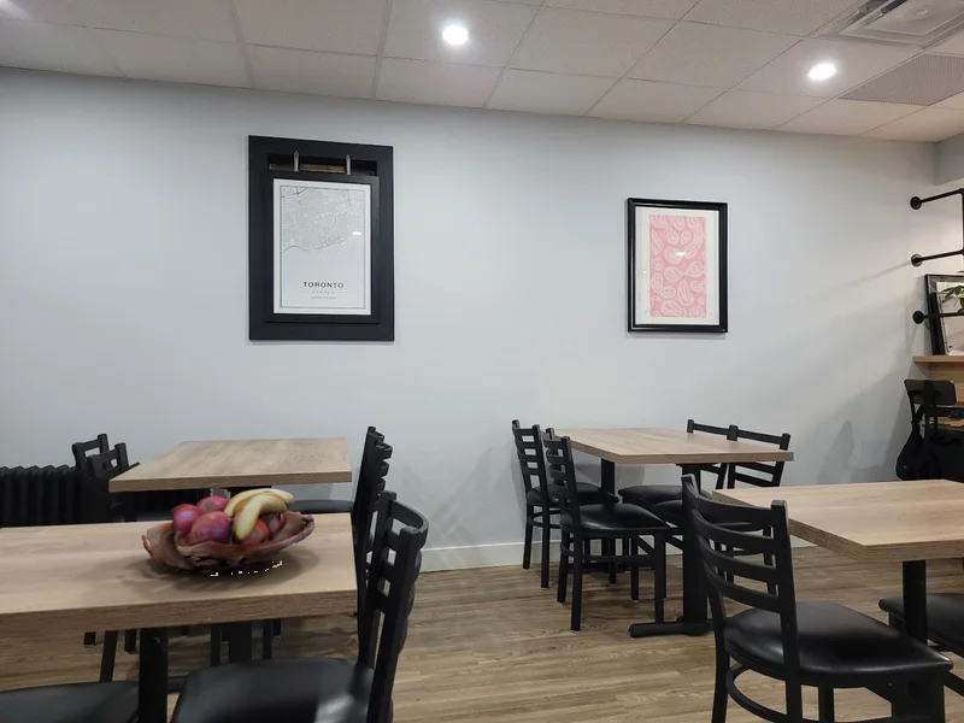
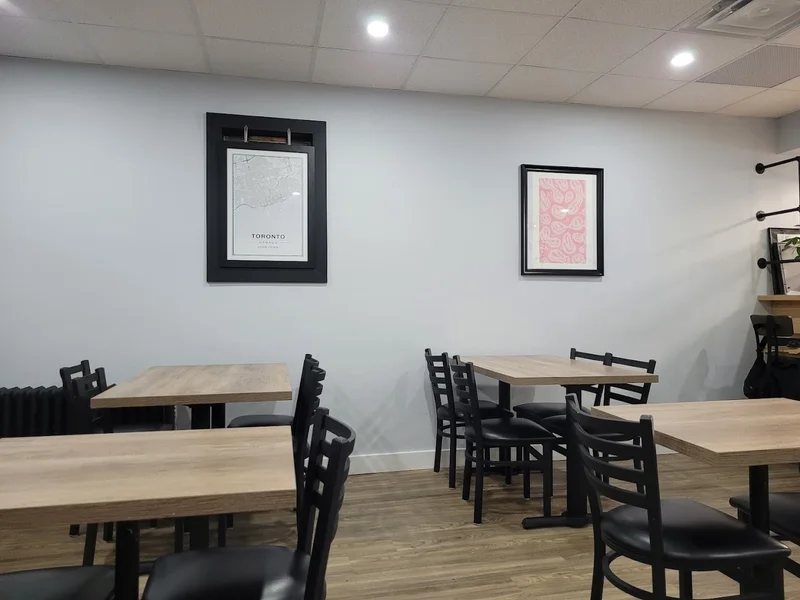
- fruit basket [141,487,316,576]
